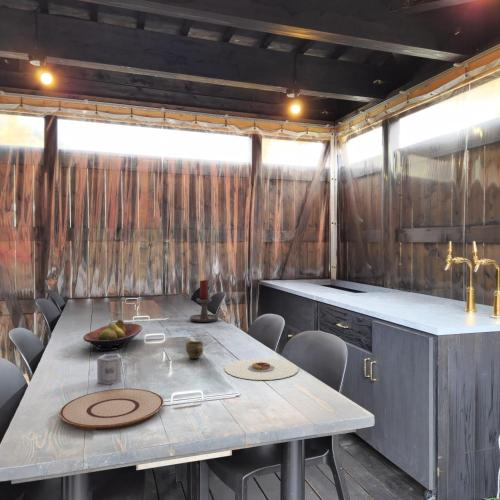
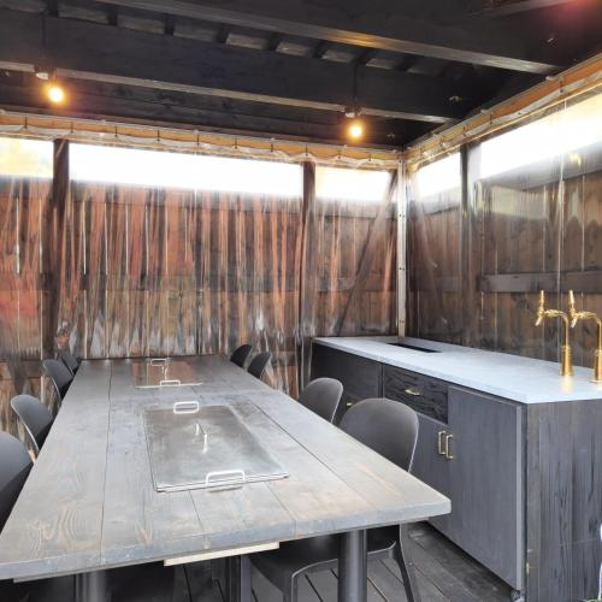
- plate [59,388,165,431]
- candle holder [189,279,228,323]
- cup [96,353,122,386]
- plate [224,357,299,381]
- fruit bowl [82,318,143,352]
- cup [185,340,204,360]
